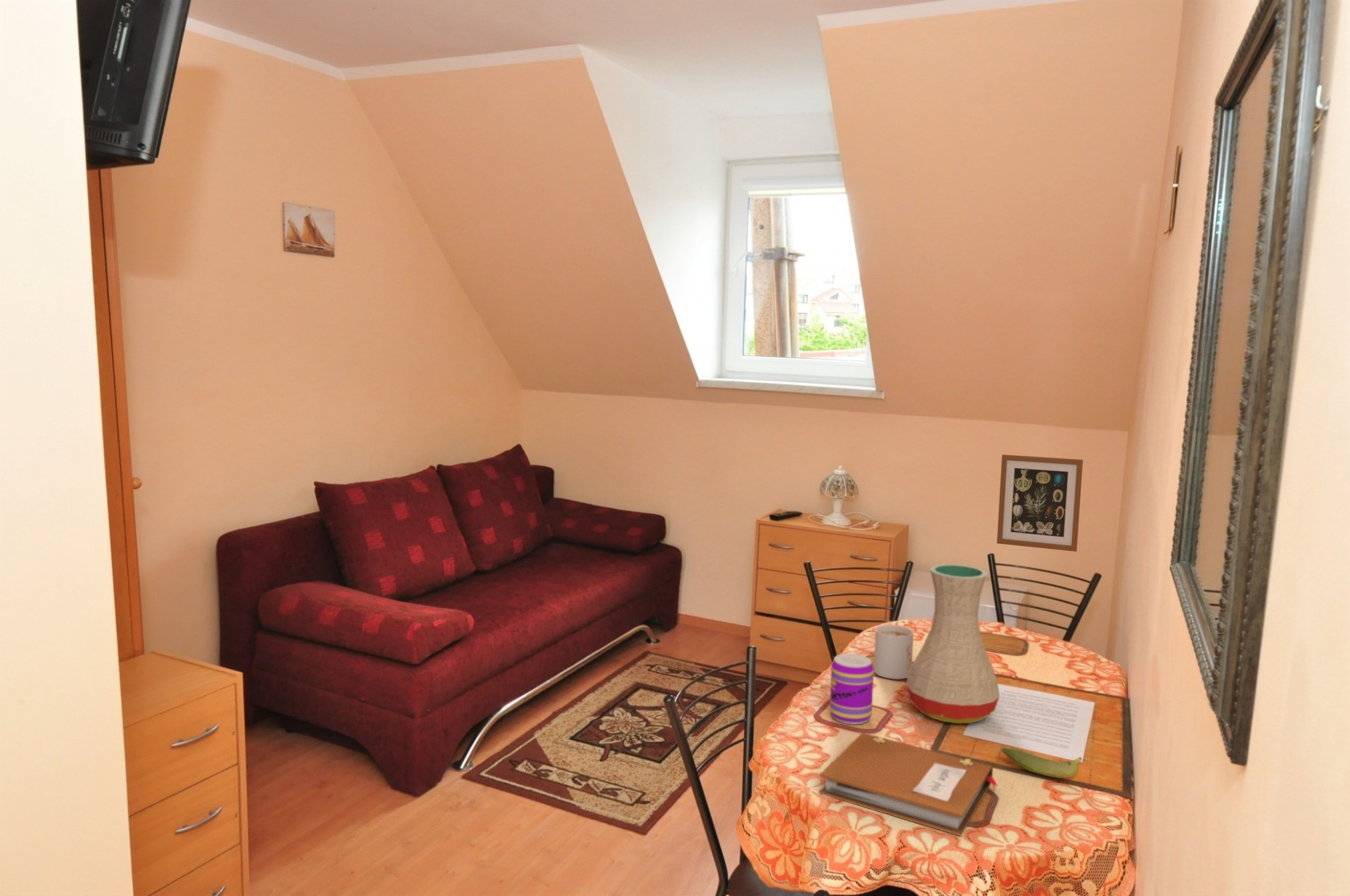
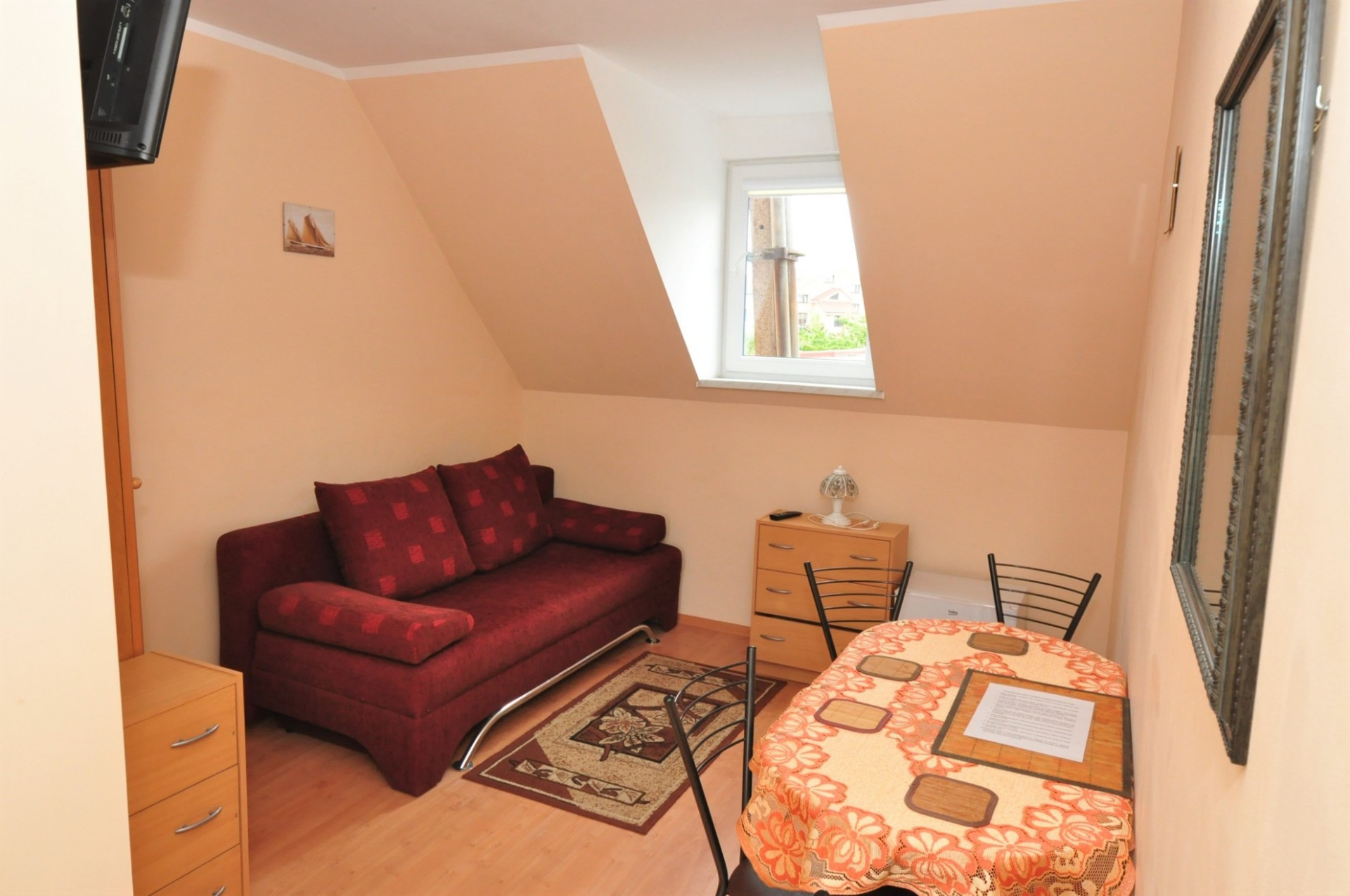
- beverage can [829,653,874,725]
- mug [873,625,914,680]
- banana [1001,747,1083,779]
- vase [906,564,1001,724]
- notebook [818,732,998,837]
- wall art [996,454,1084,552]
